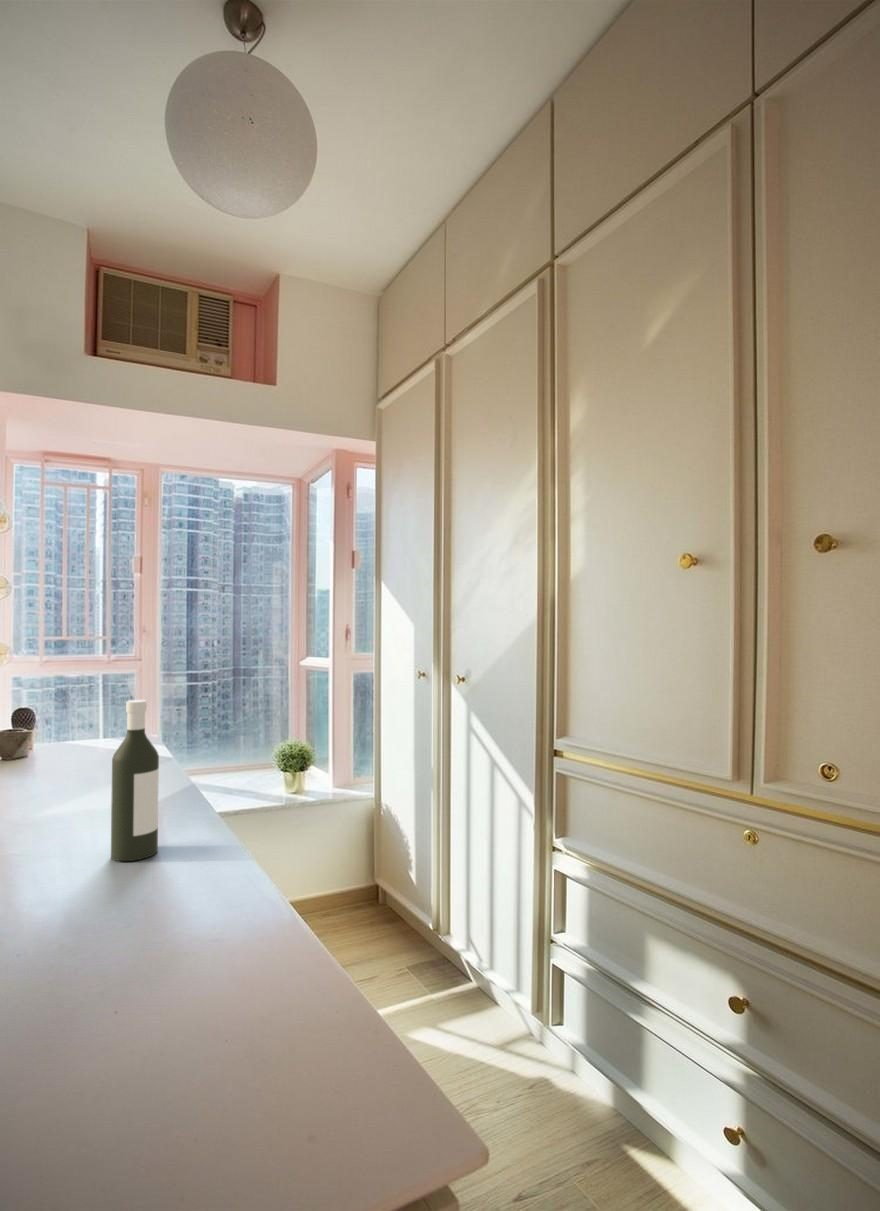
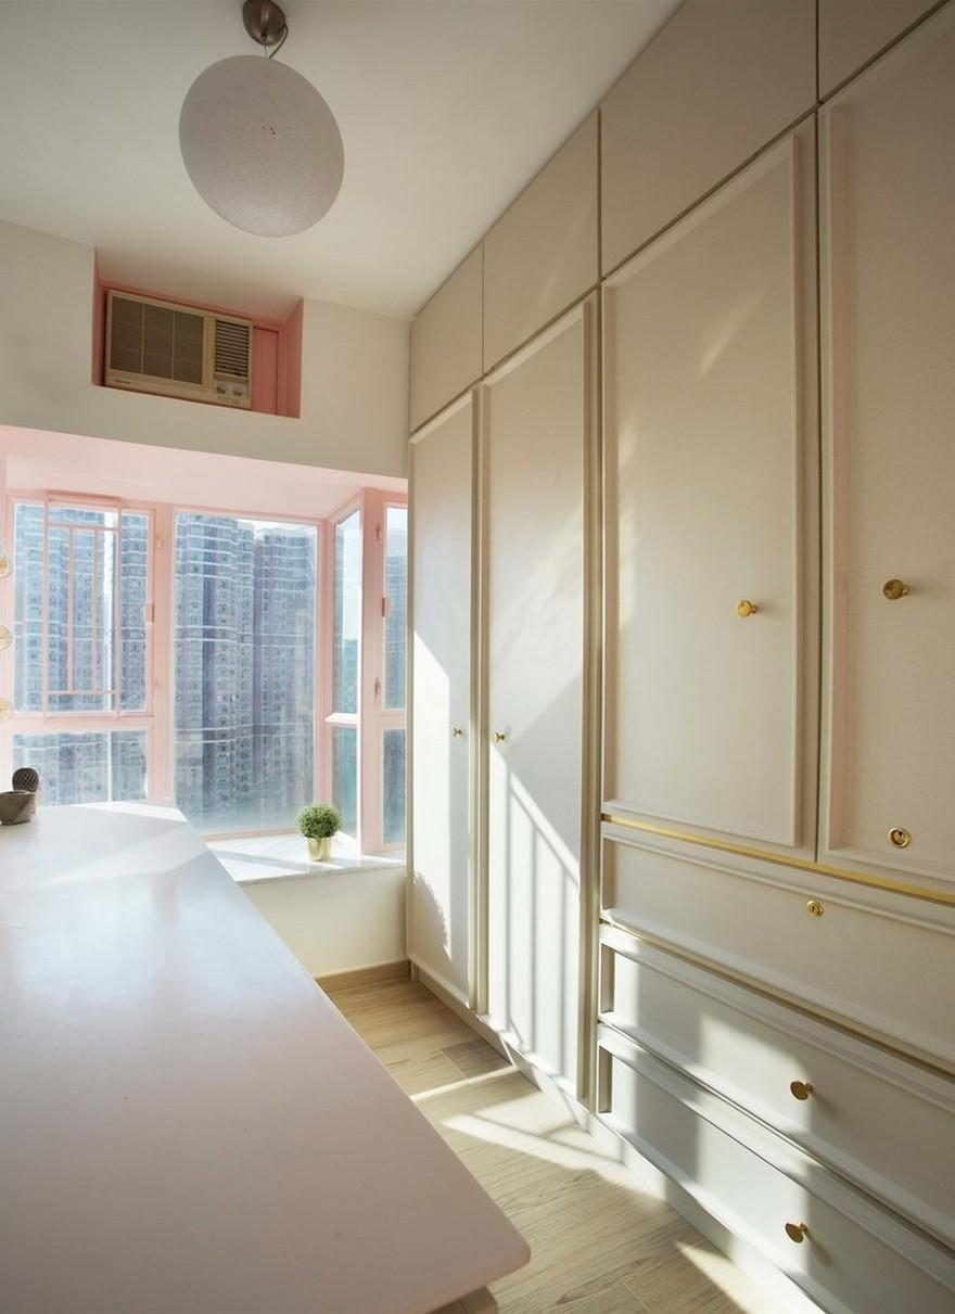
- bottle [110,699,160,862]
